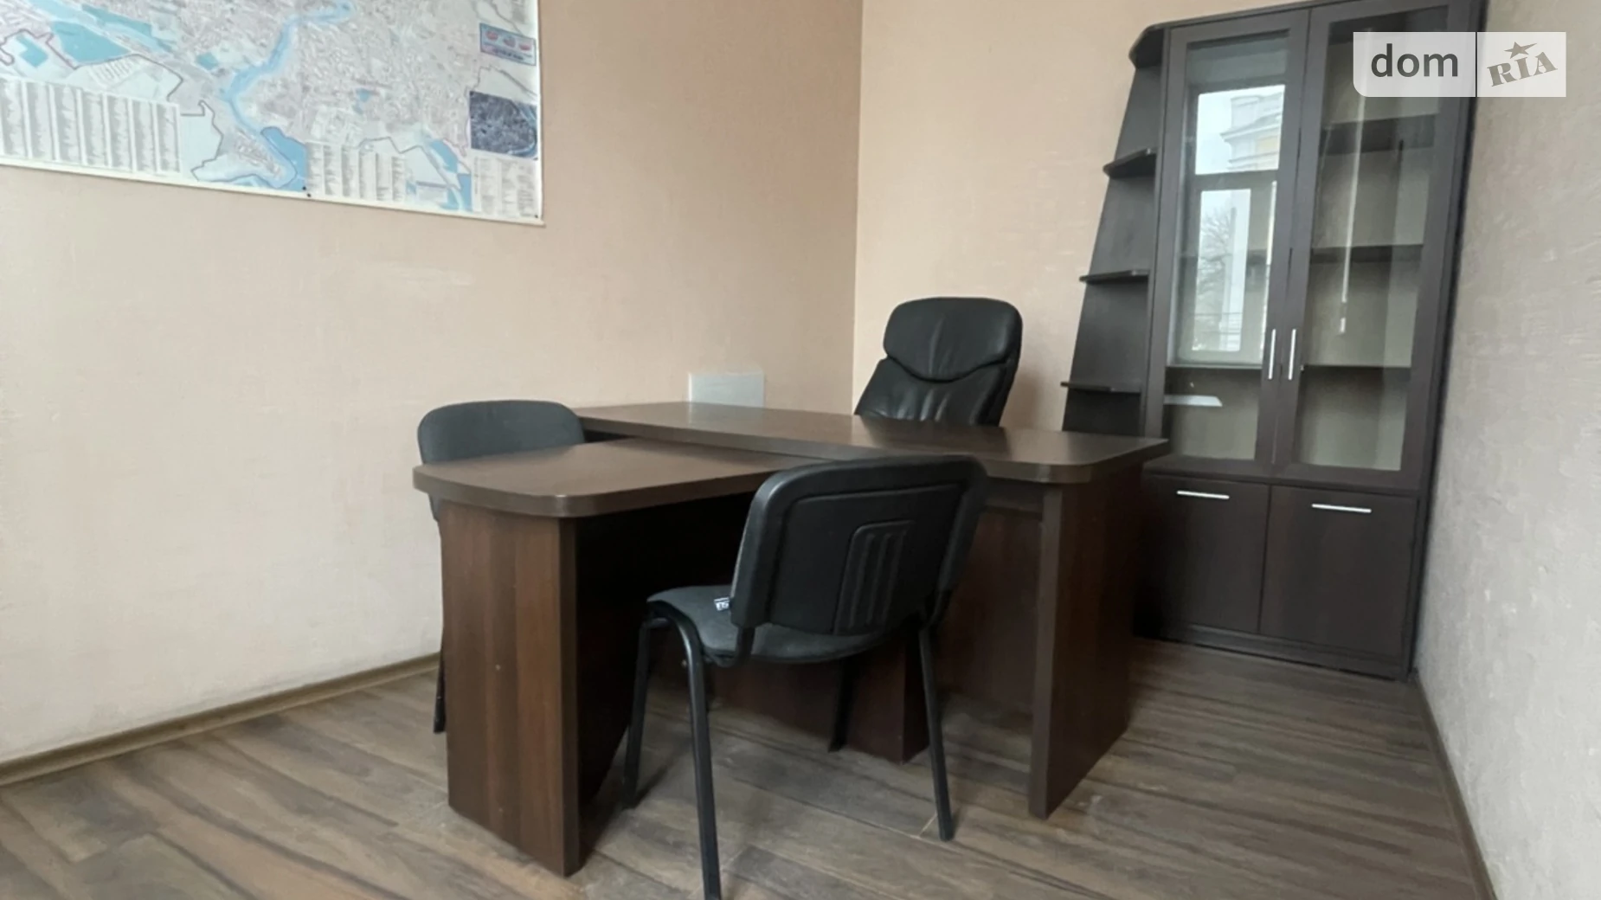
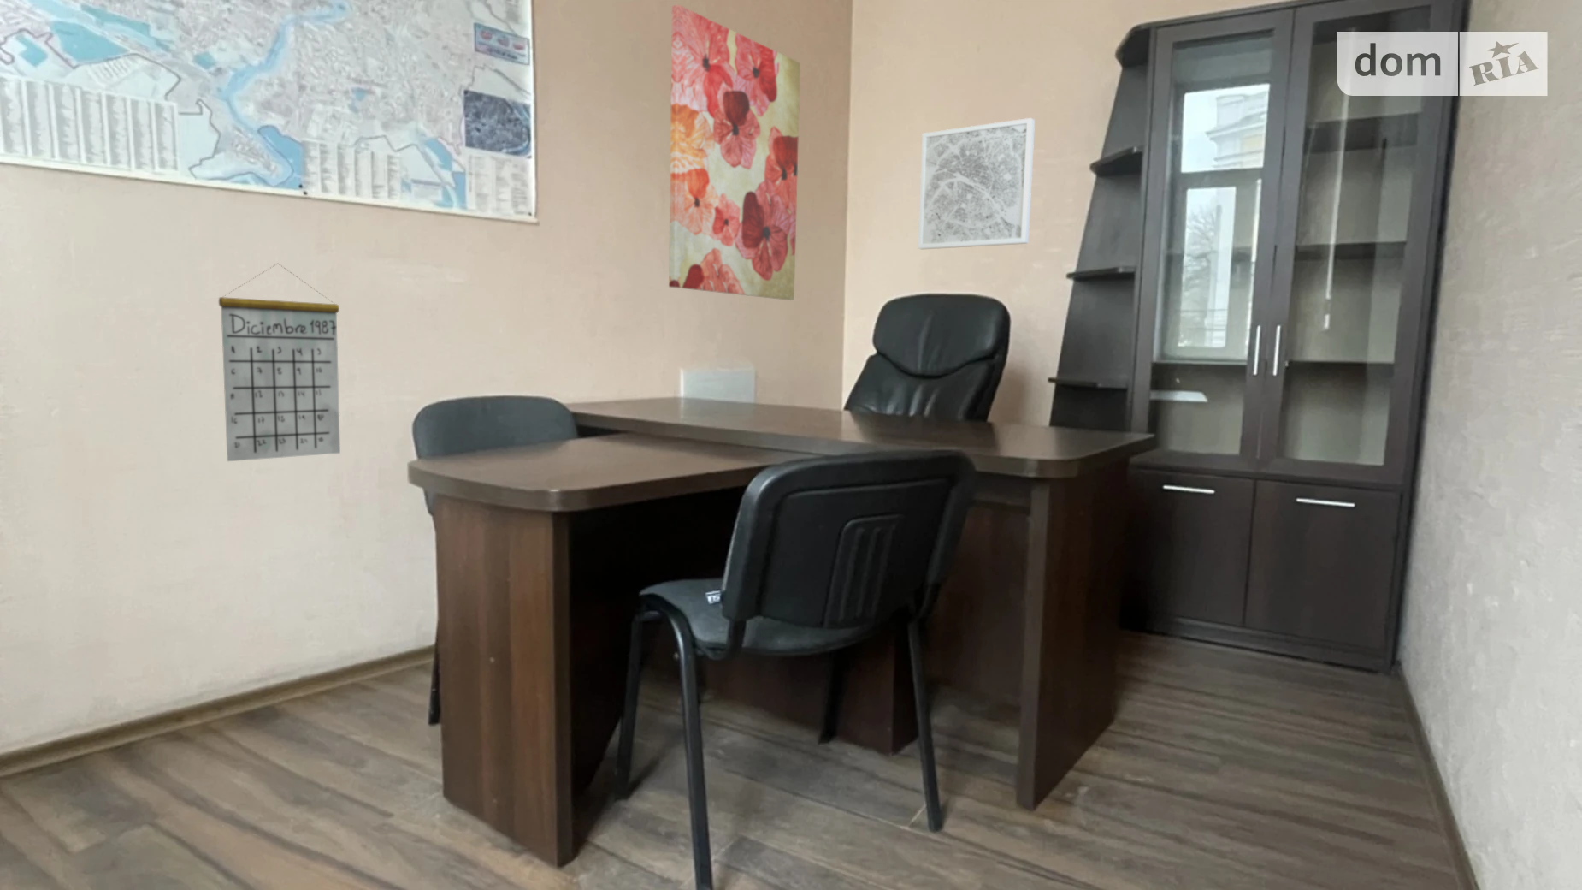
+ calendar [218,263,341,462]
+ wall art [917,117,1035,250]
+ wall art [668,3,801,301]
